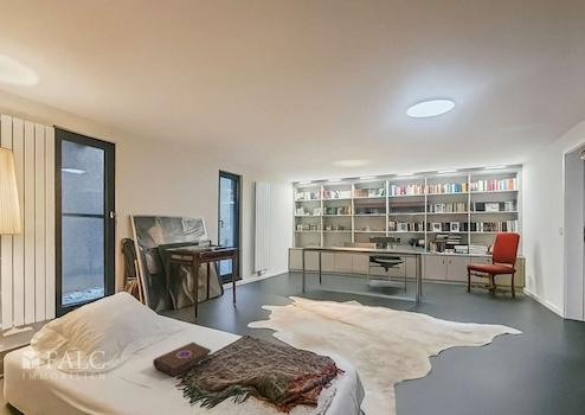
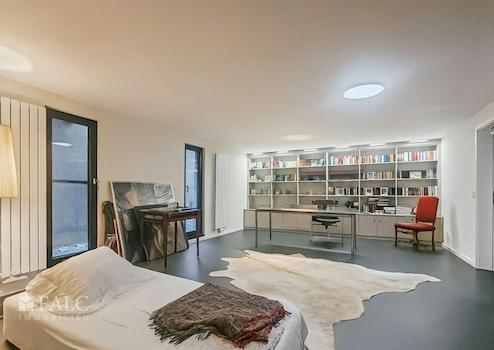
- book [152,341,212,378]
